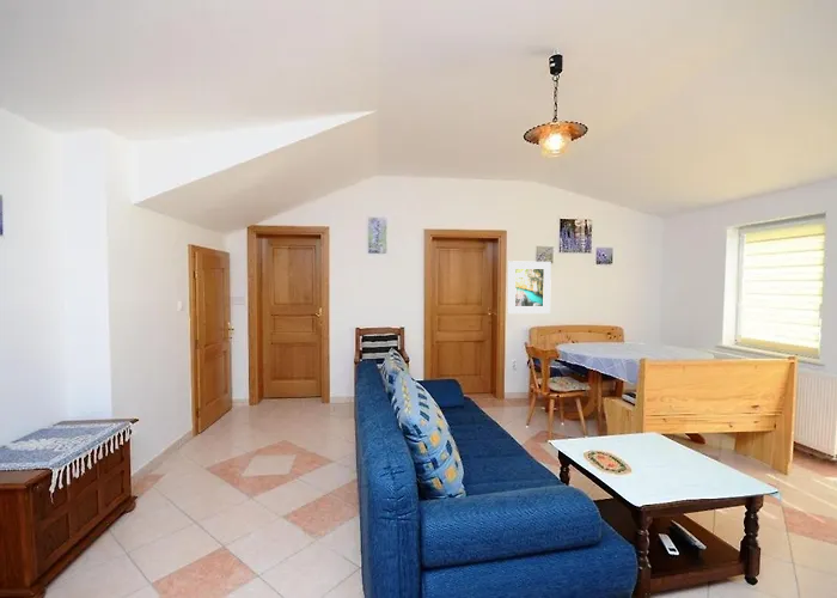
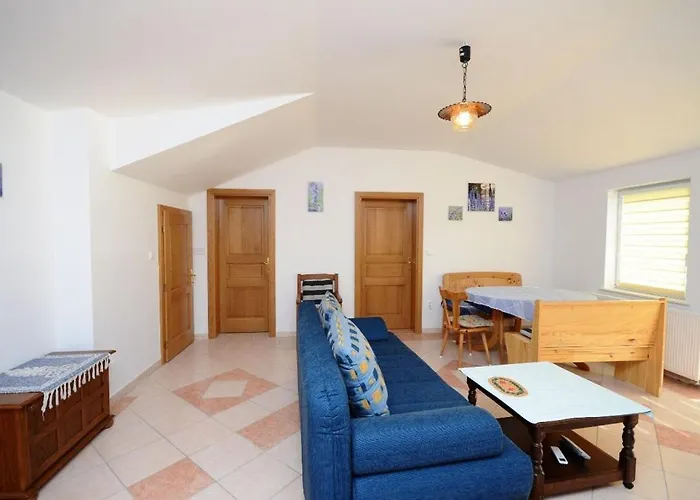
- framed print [506,260,552,315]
